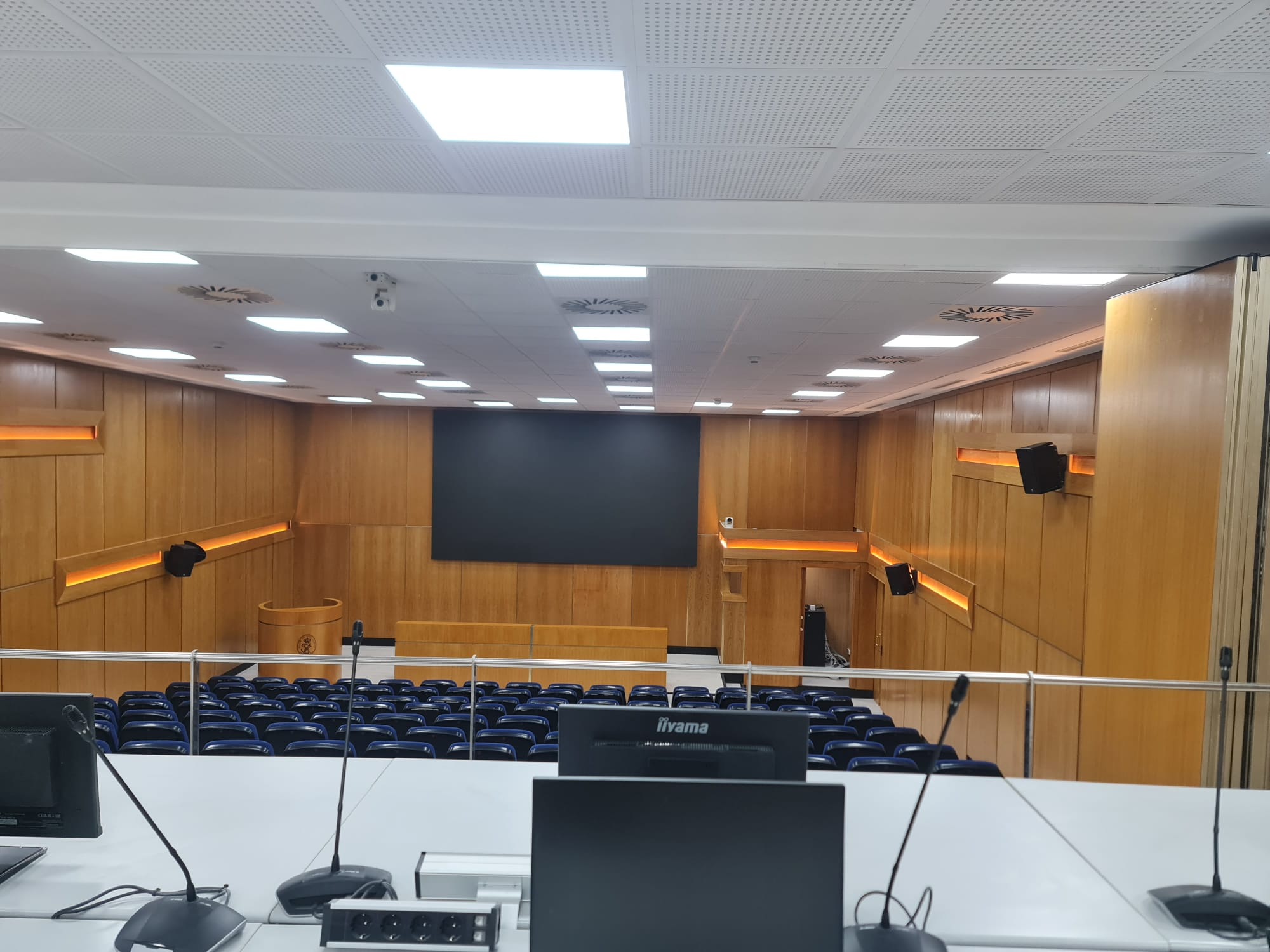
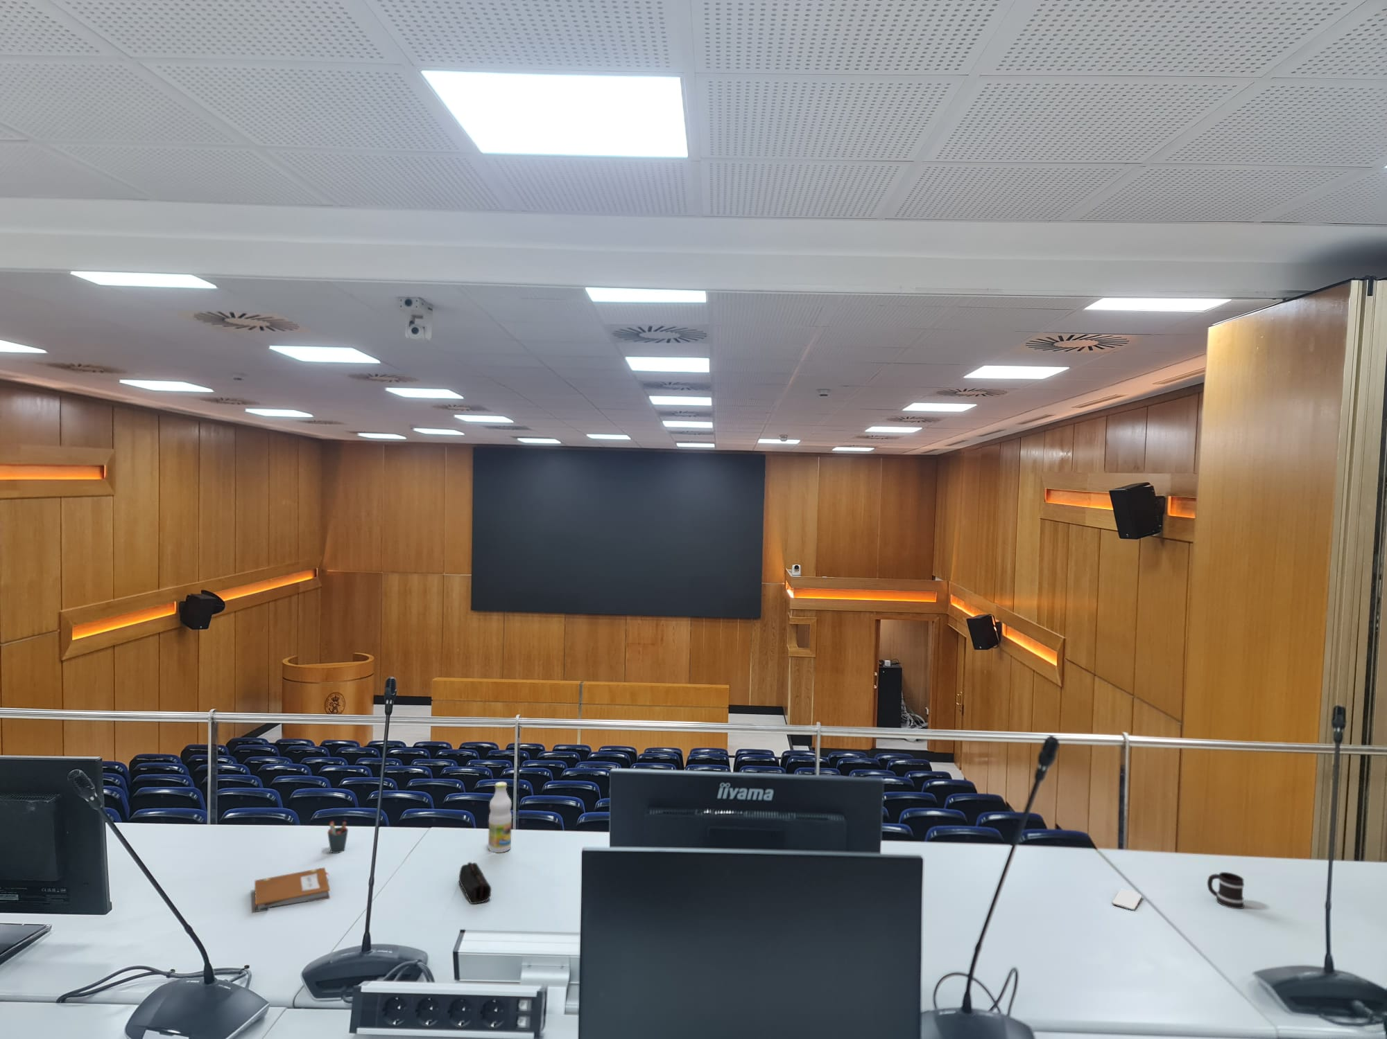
+ notebook [253,867,331,912]
+ pen holder [327,821,348,855]
+ bottle [487,781,512,853]
+ mug [1207,871,1245,909]
+ smartphone [1112,888,1142,911]
+ pencil case [459,862,493,905]
